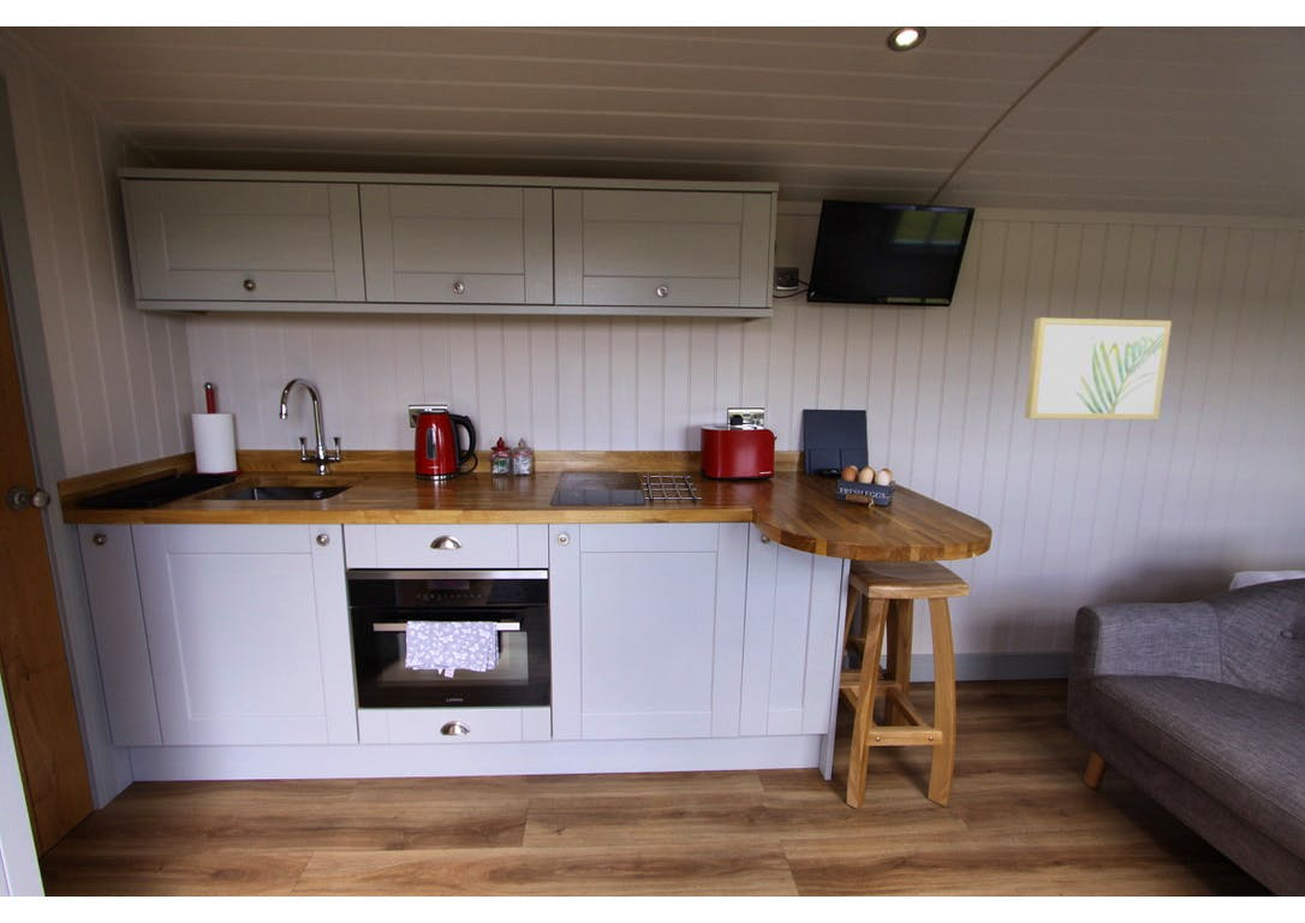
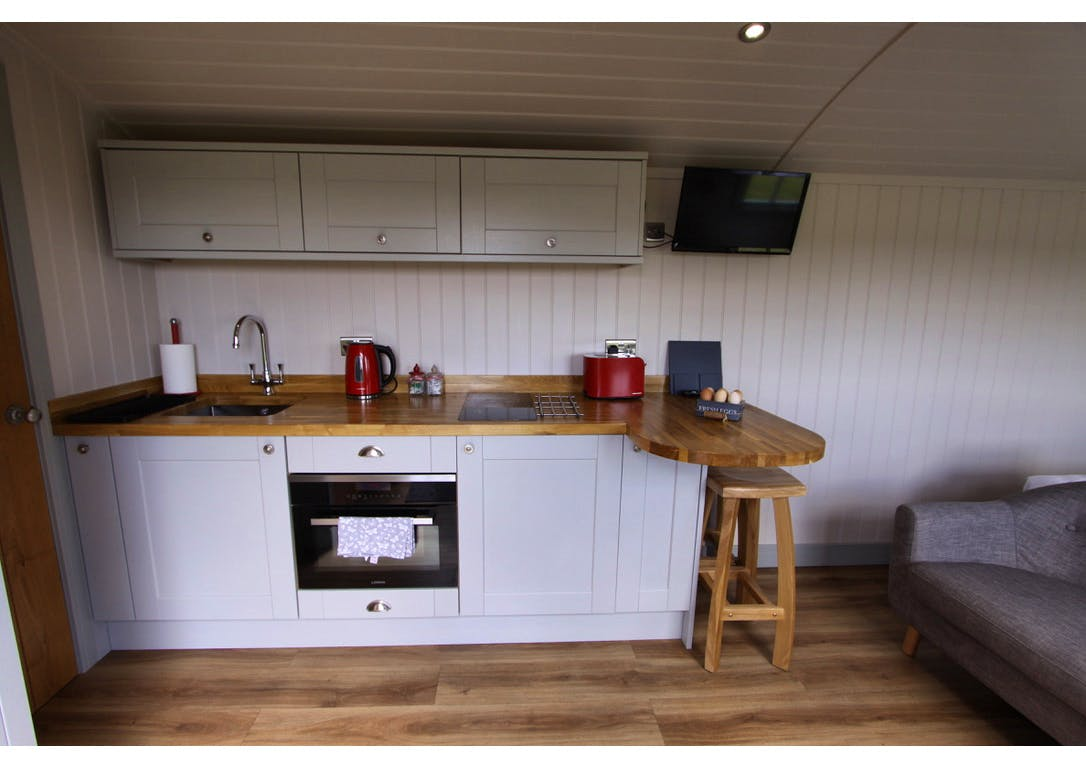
- wall art [1024,317,1173,421]
